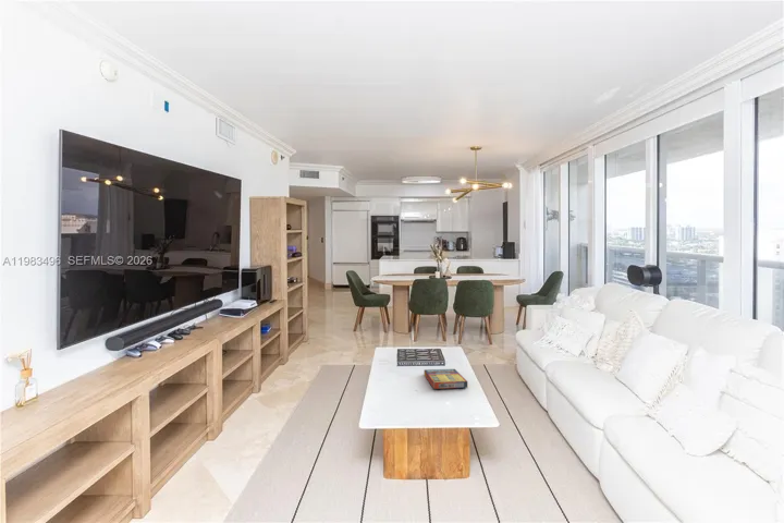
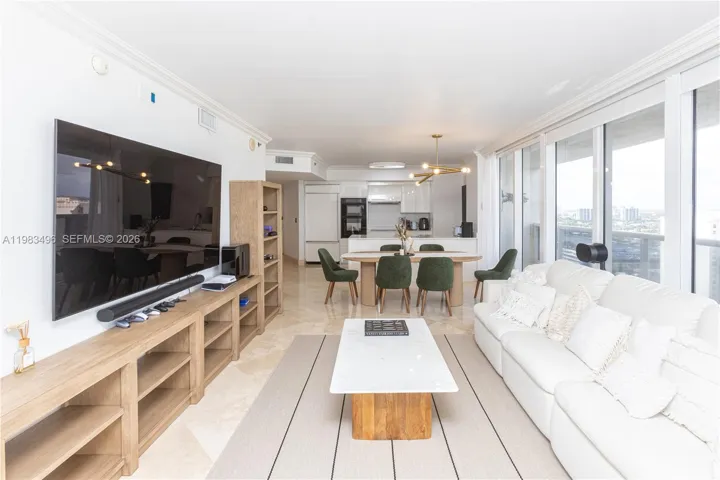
- game compilation box [424,368,468,390]
